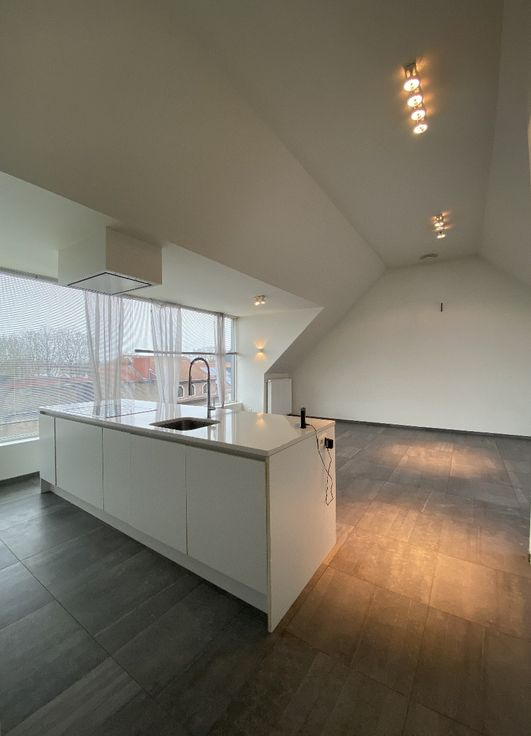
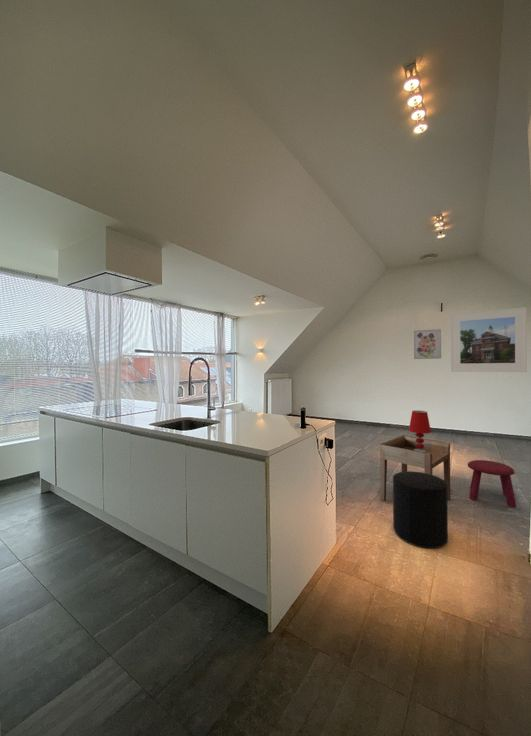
+ table lamp [408,409,432,453]
+ stool [392,470,449,549]
+ stool [467,459,517,508]
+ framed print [450,306,528,373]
+ wall art [413,328,442,360]
+ side table [379,434,451,502]
